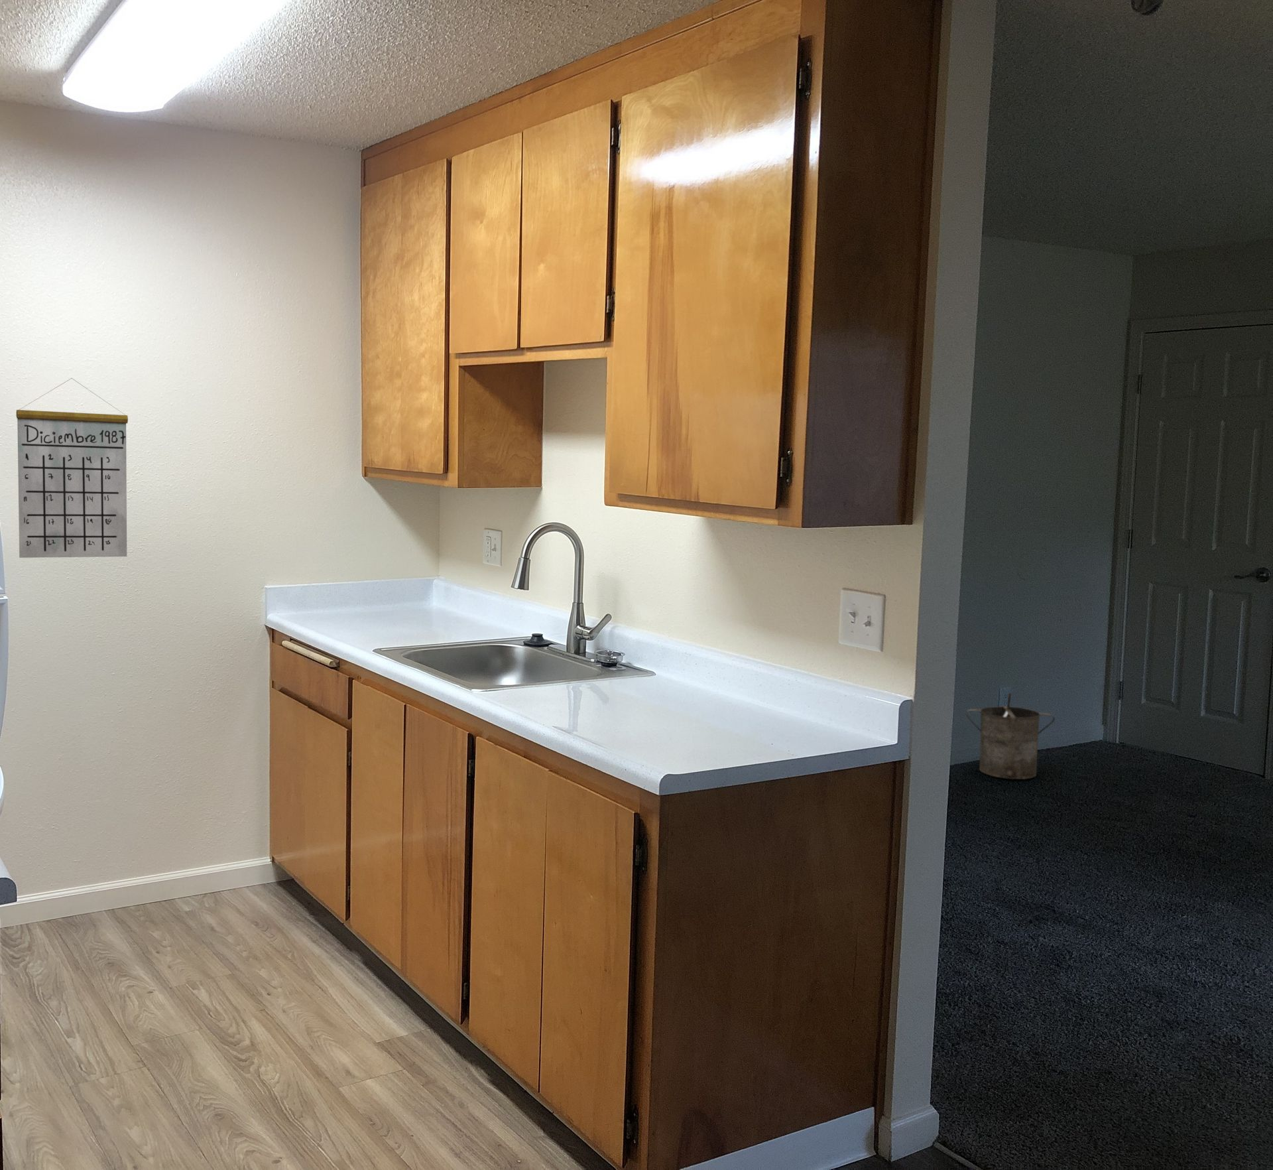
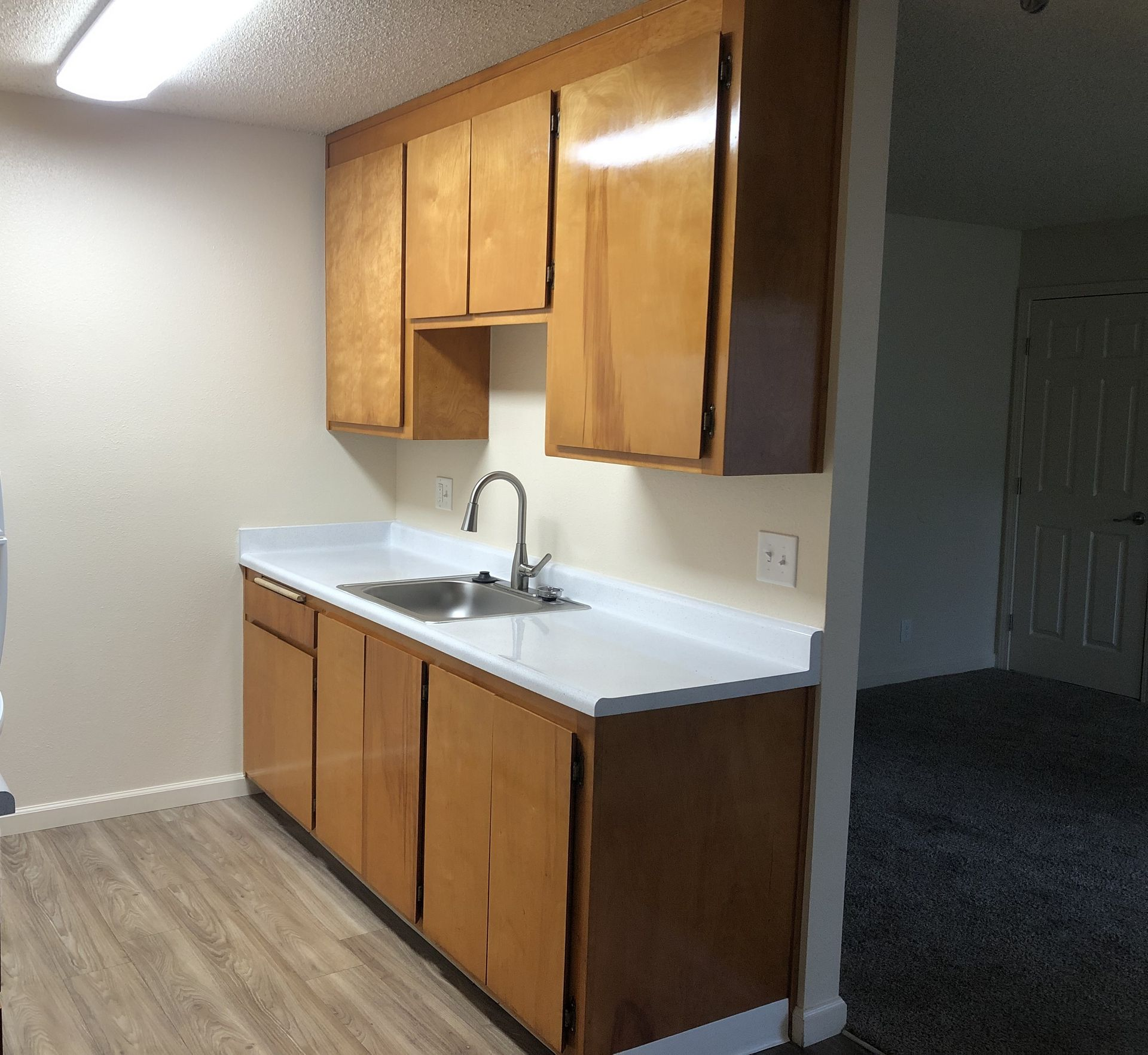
- calendar [16,377,129,559]
- bucket [966,692,1056,780]
